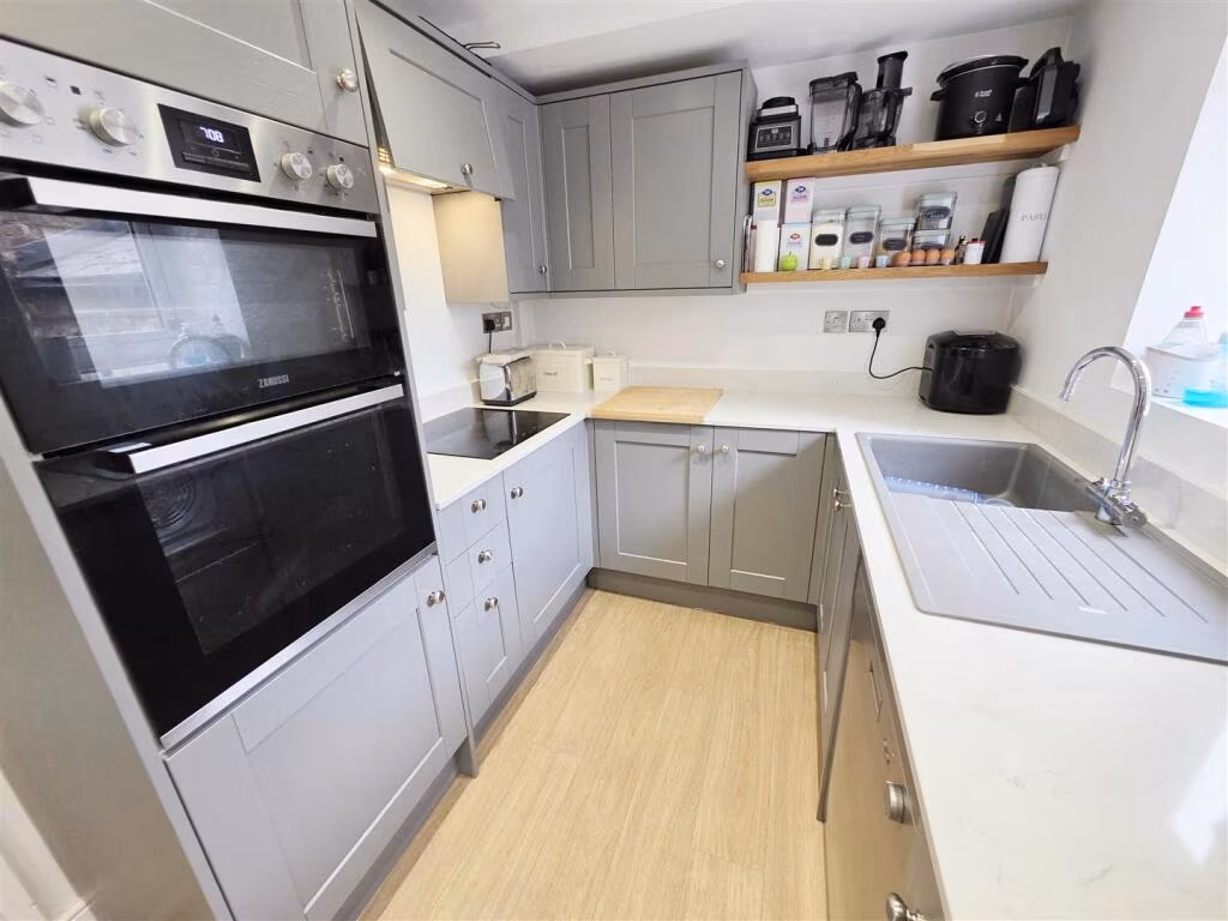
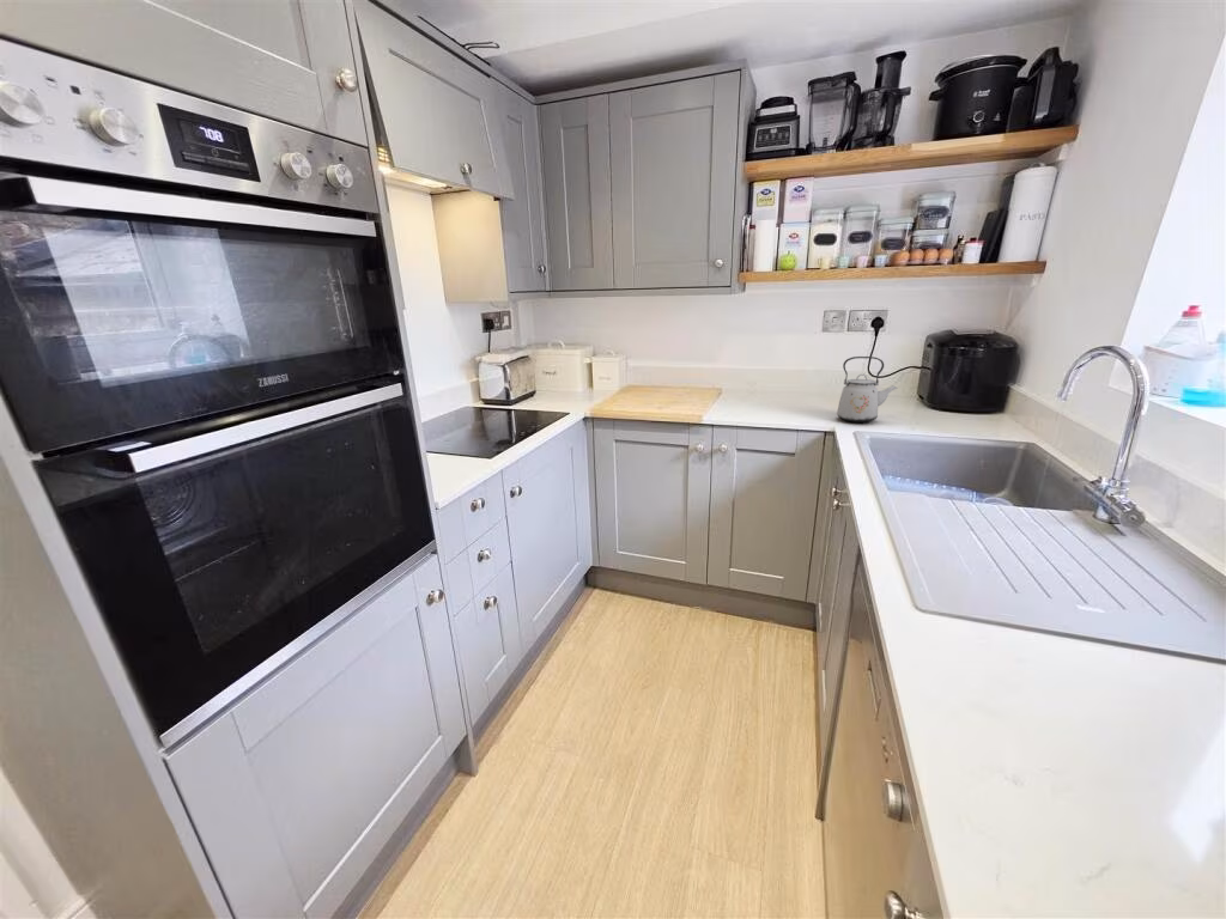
+ kettle [836,355,898,424]
